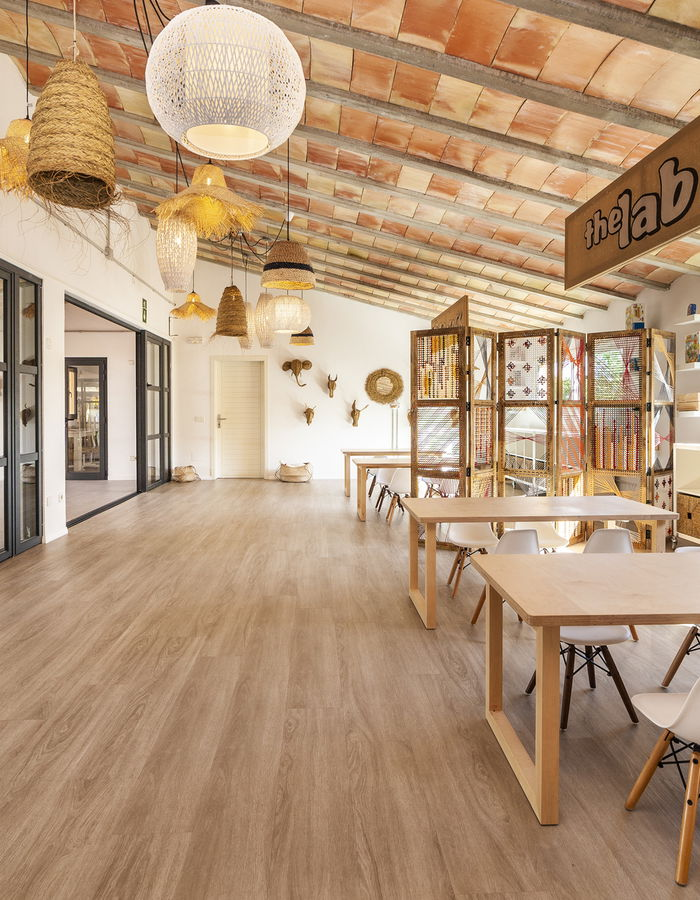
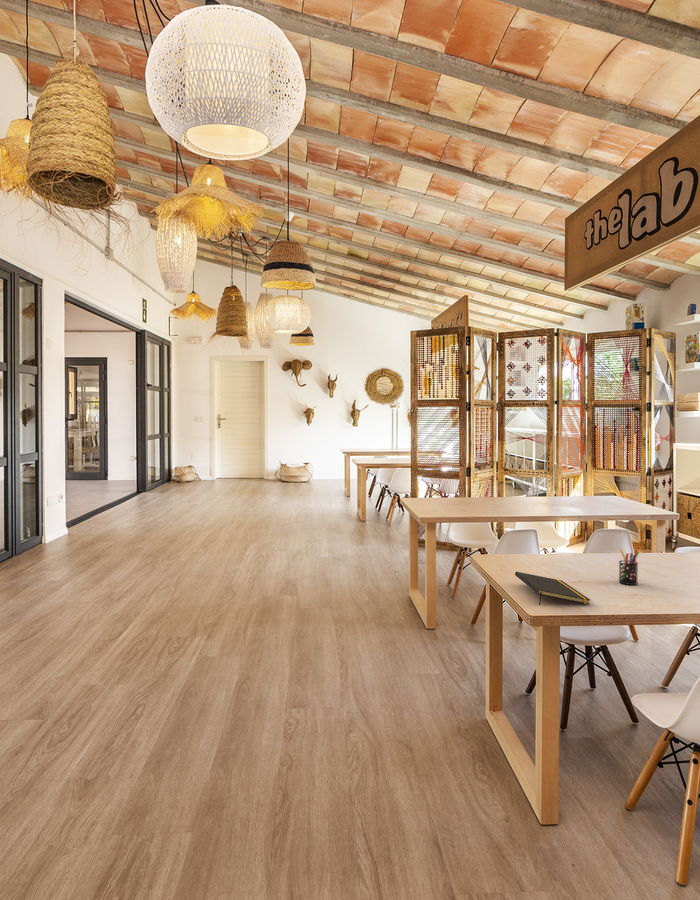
+ pen holder [618,548,640,586]
+ notepad [514,571,592,606]
